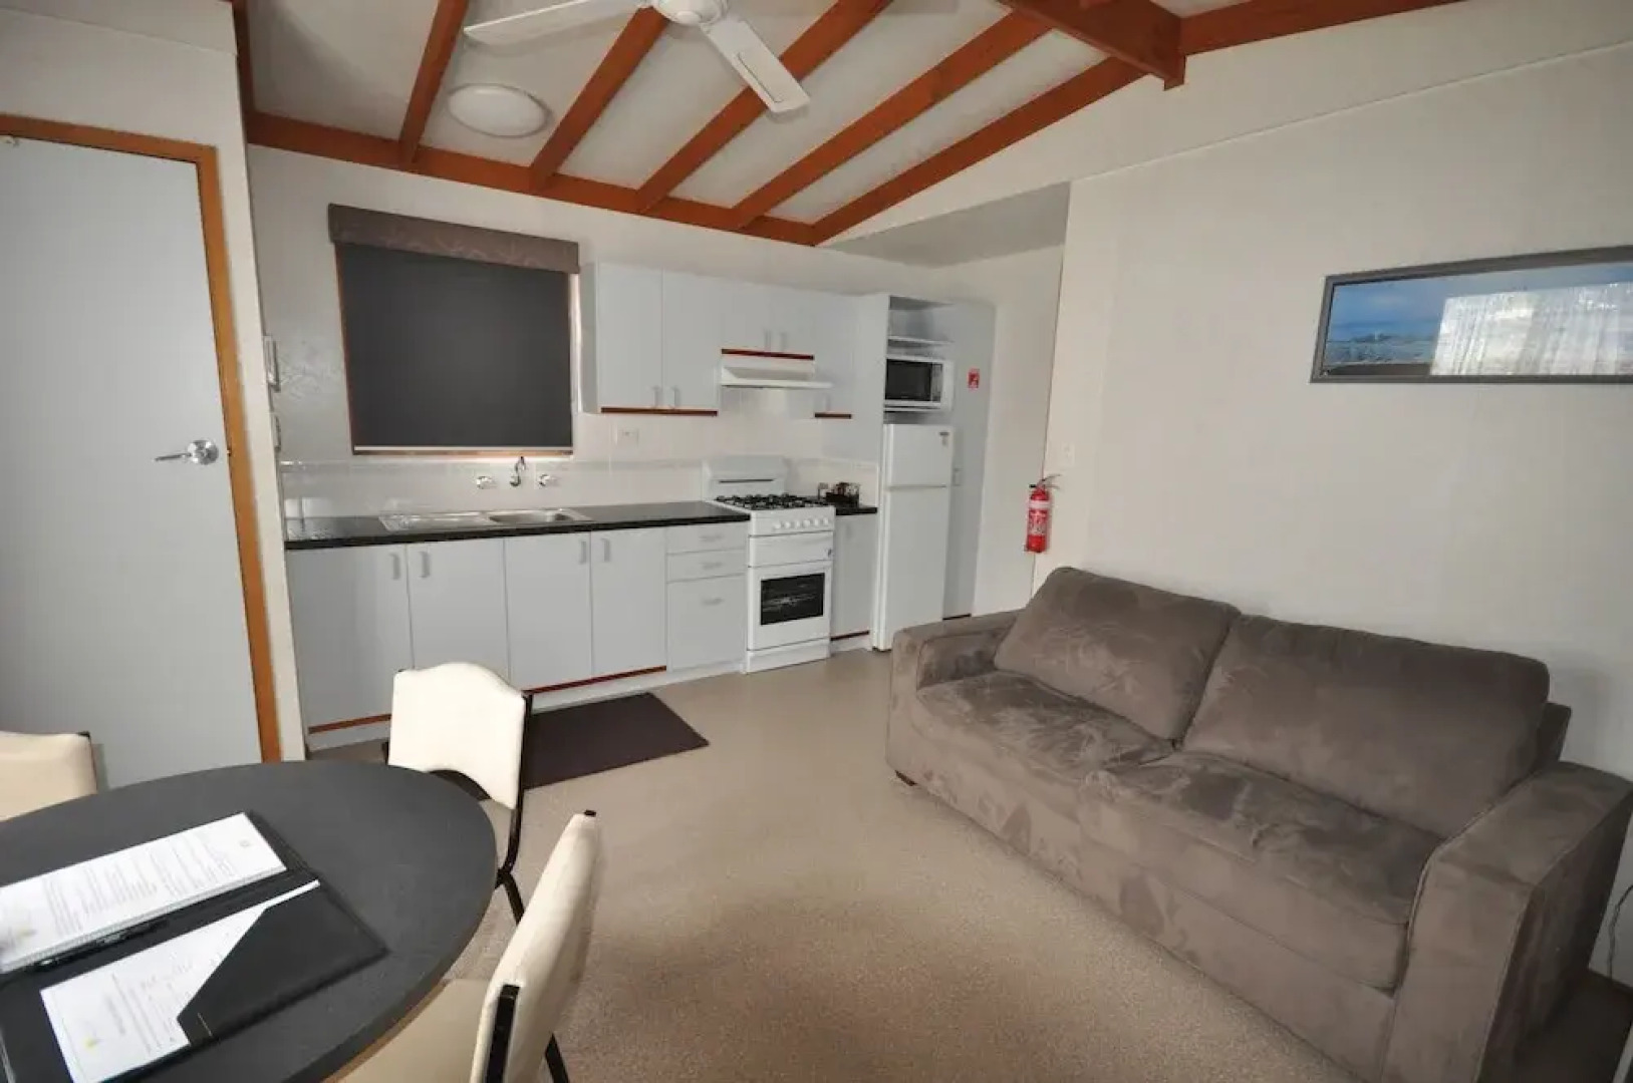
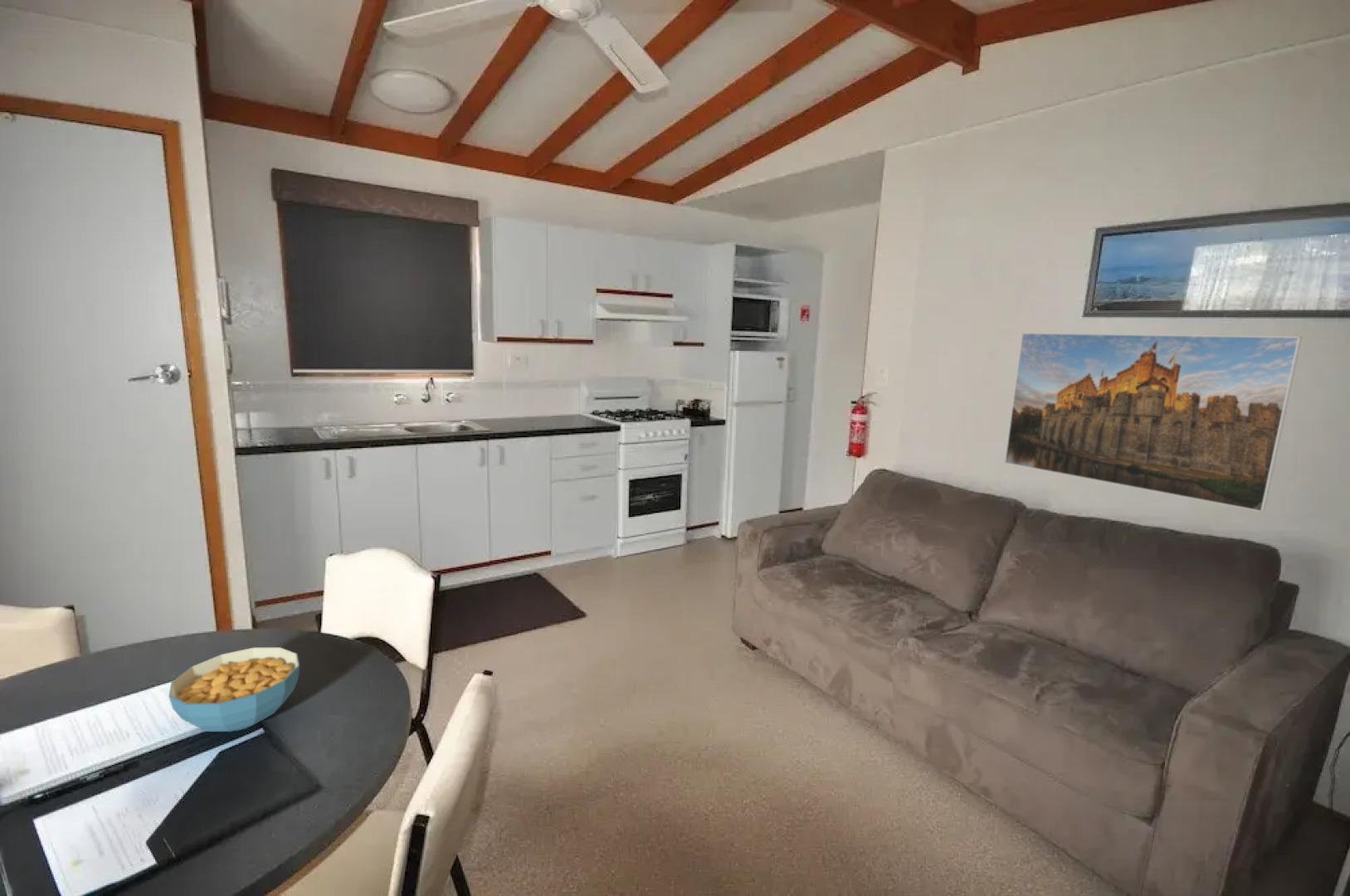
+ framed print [1004,332,1303,513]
+ cereal bowl [168,646,300,733]
